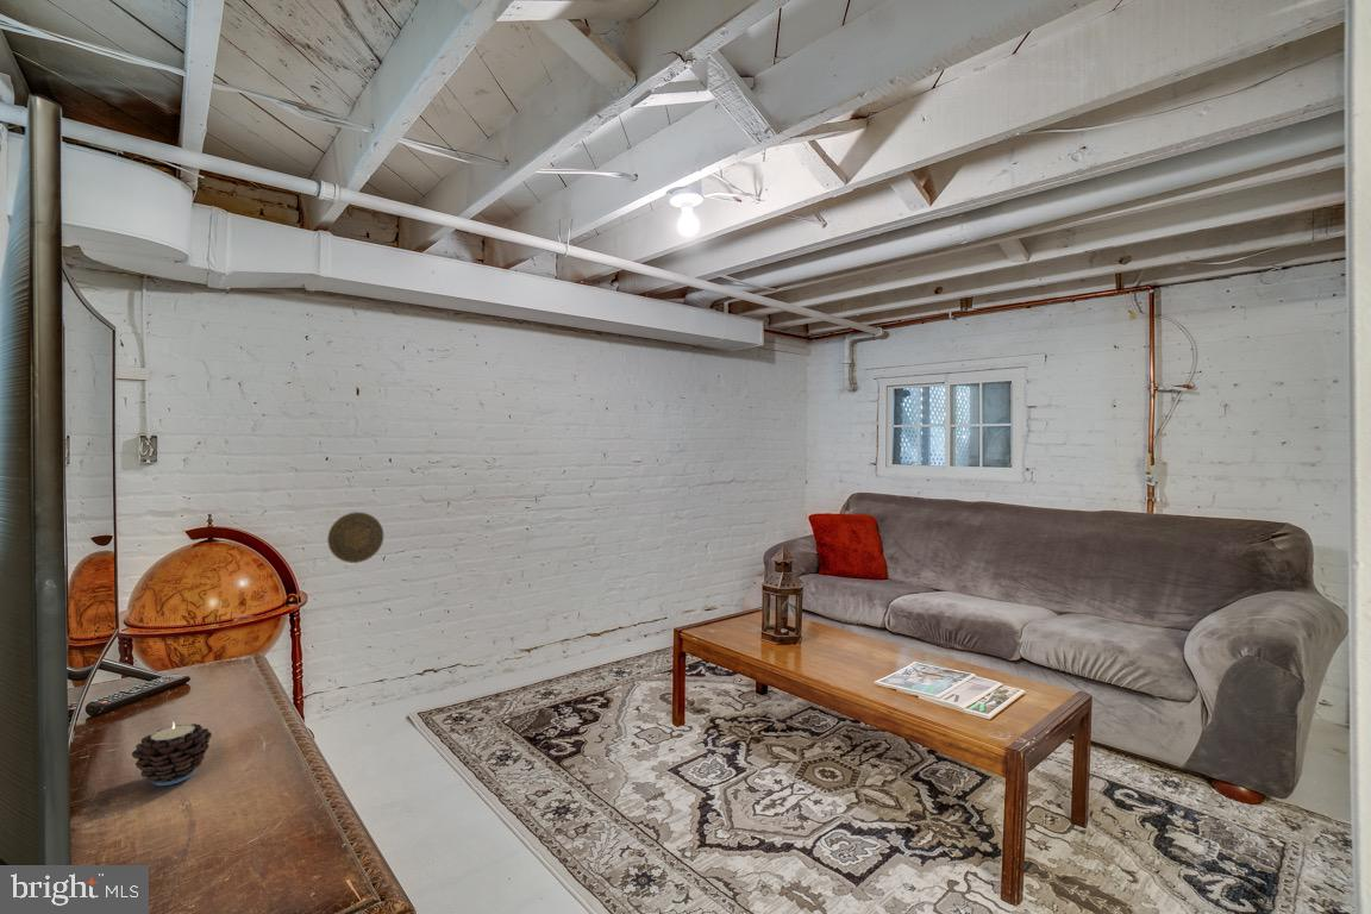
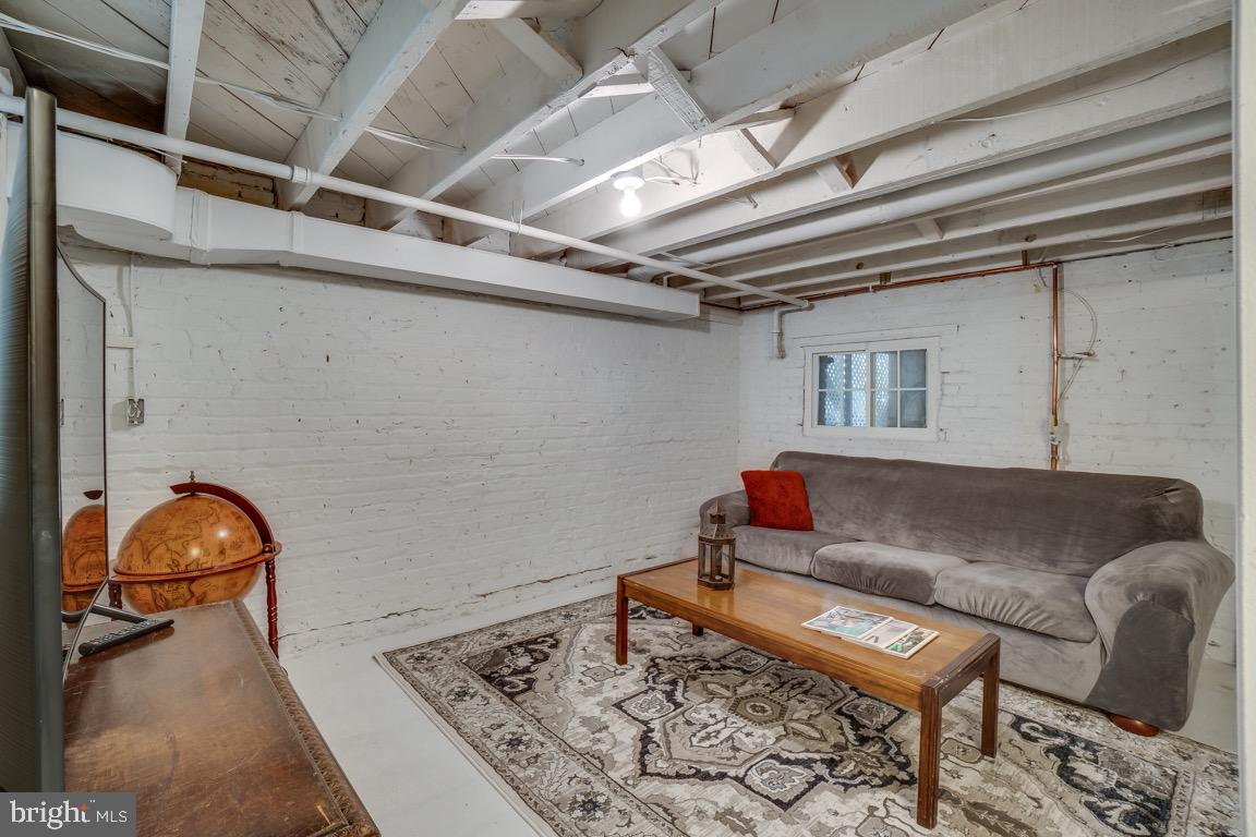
- decorative plate [326,511,384,564]
- candle [131,721,213,787]
